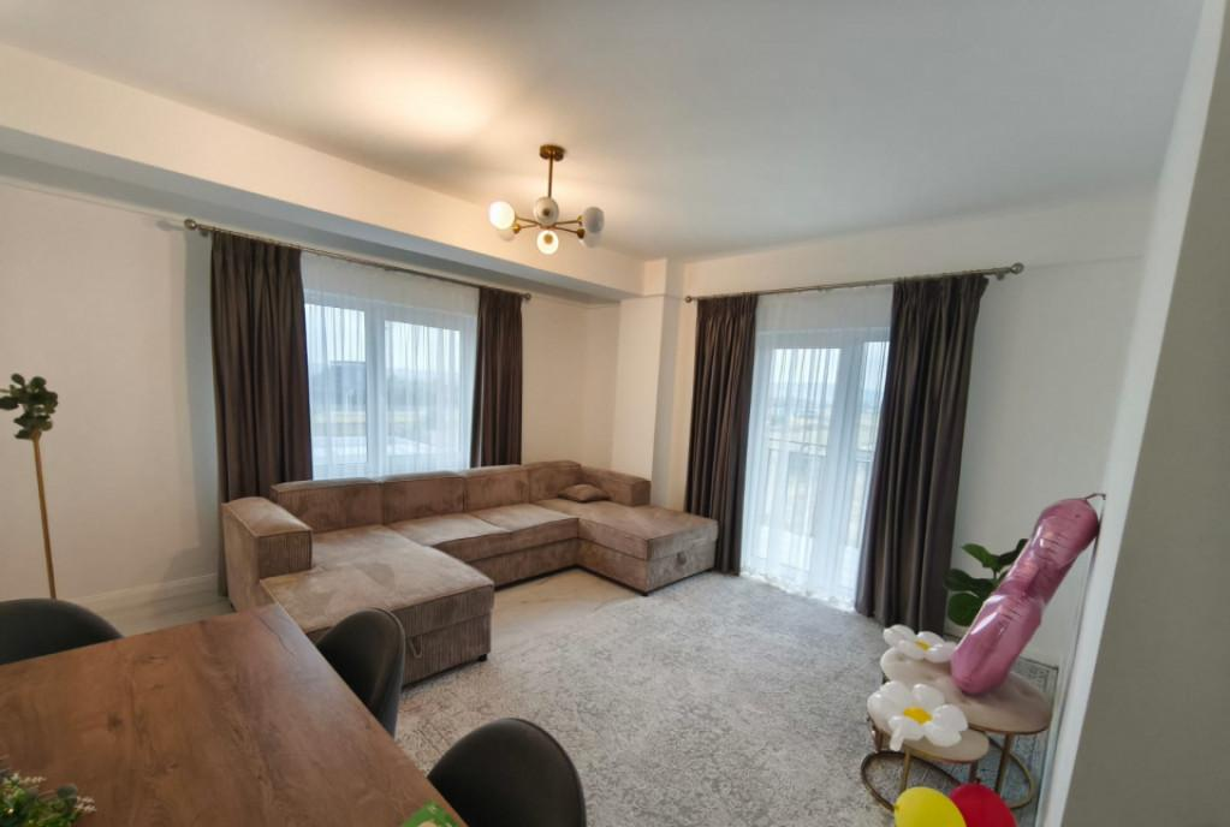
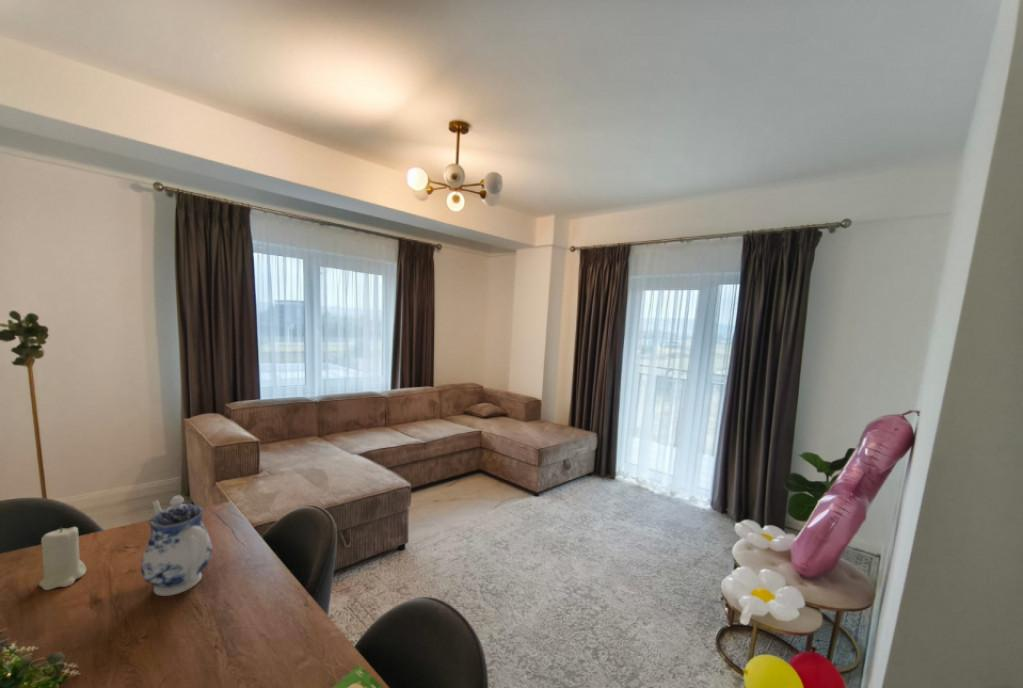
+ teapot [140,495,213,597]
+ candle [38,526,87,591]
